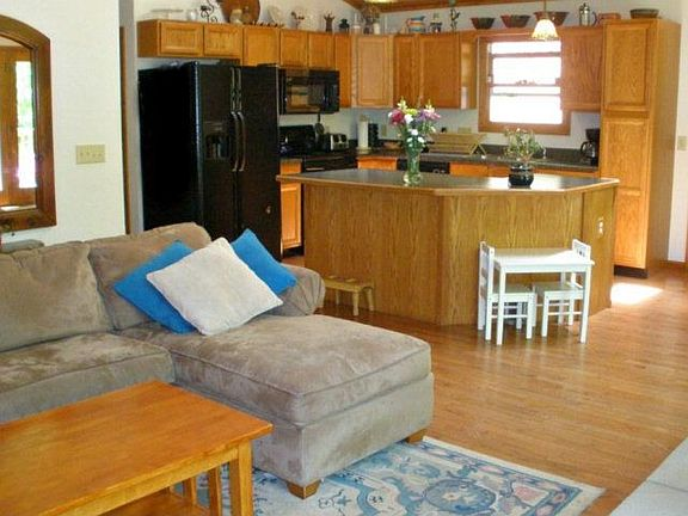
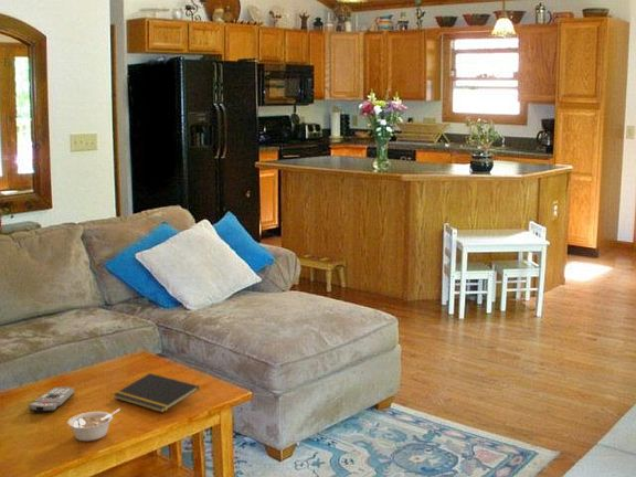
+ notepad [113,372,200,414]
+ legume [67,407,121,442]
+ remote control [28,385,75,413]
